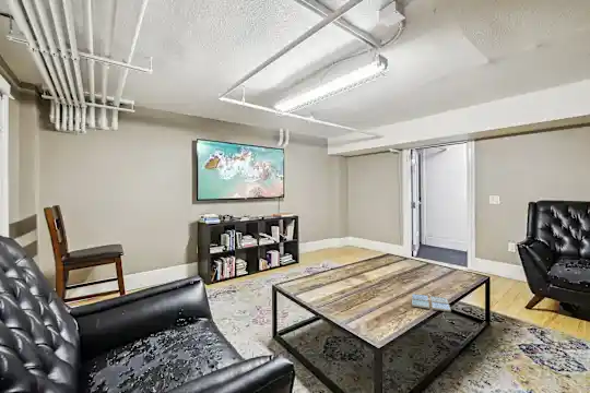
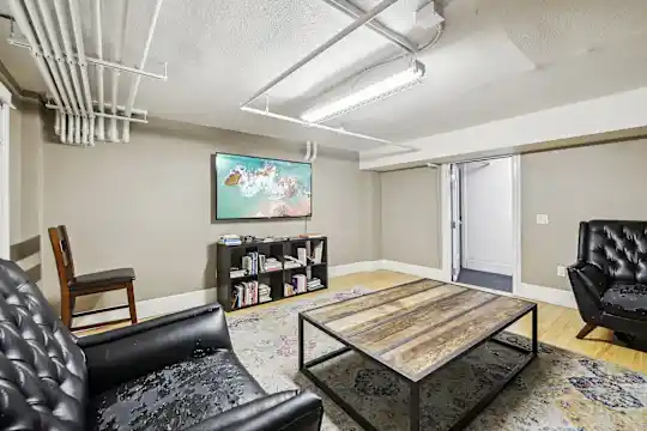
- drink coaster [411,293,452,313]
